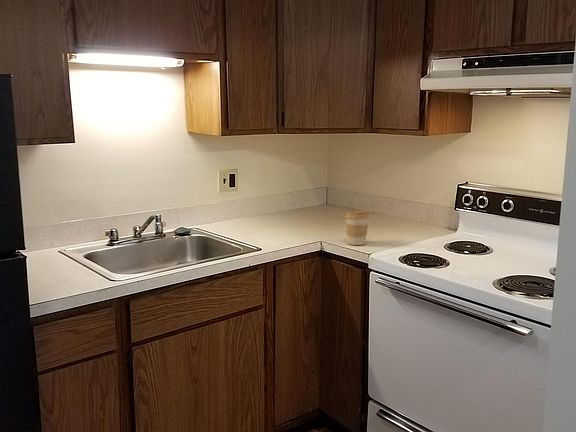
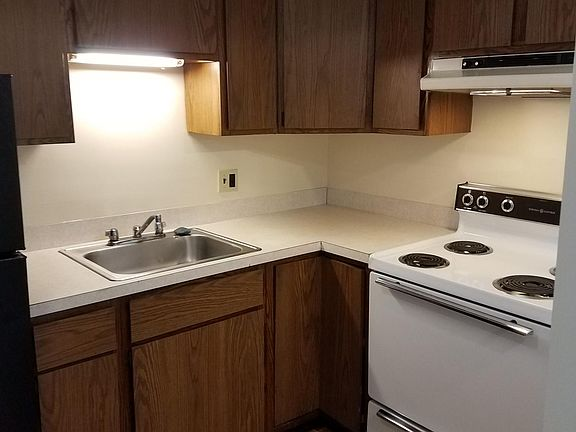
- coffee cup [344,210,370,246]
